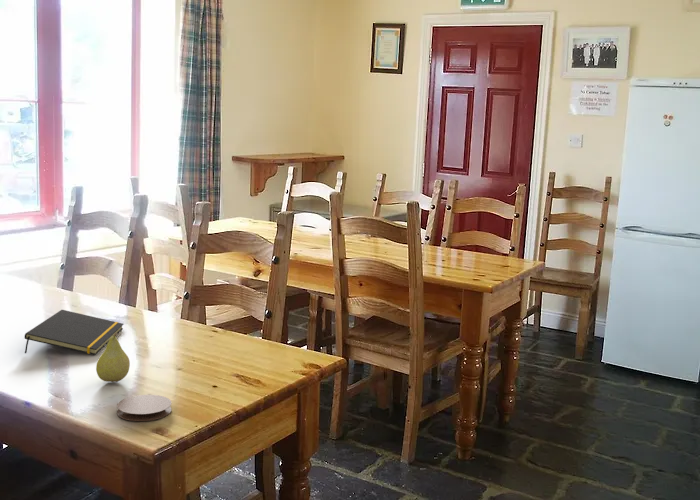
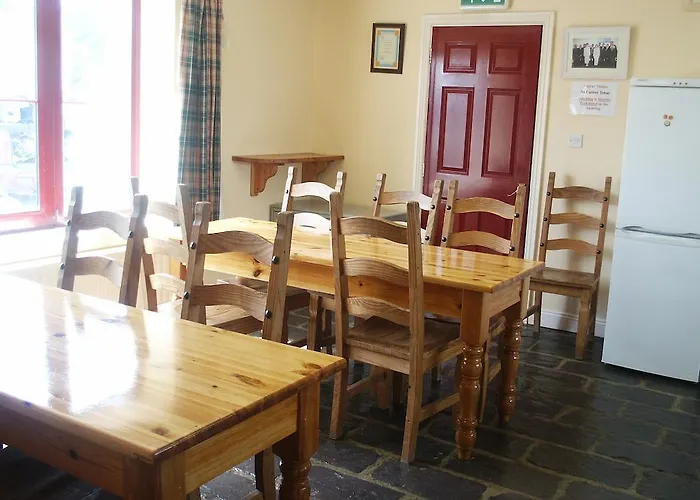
- fruit [95,333,131,383]
- coaster [116,394,173,422]
- notepad [24,309,125,356]
